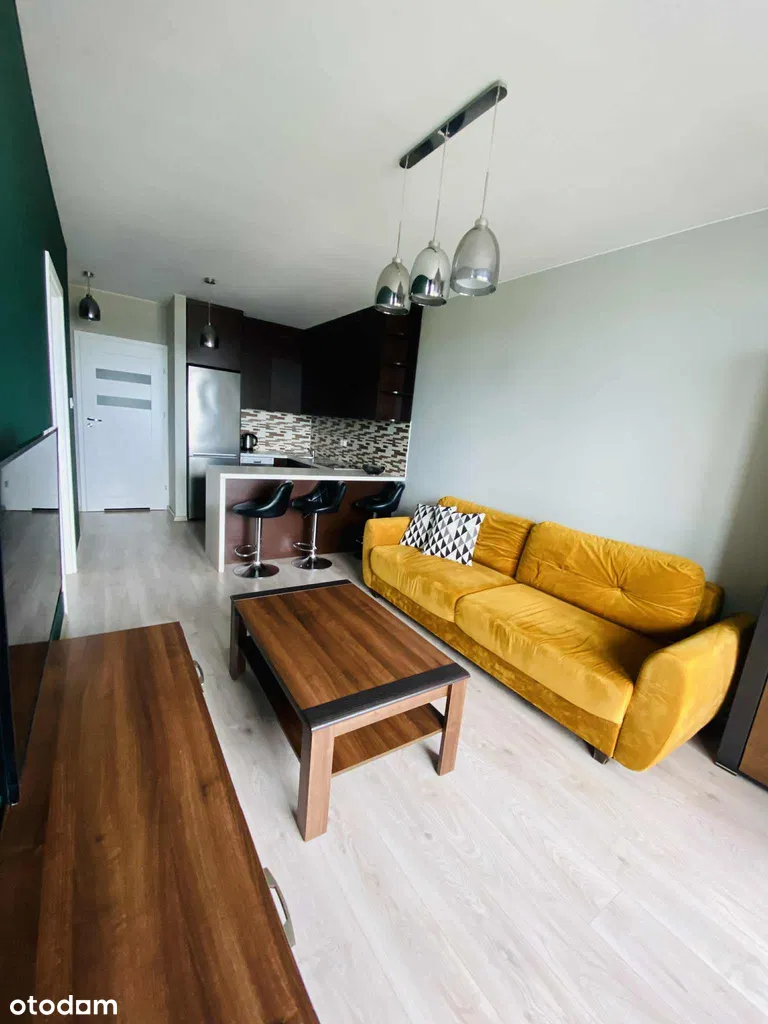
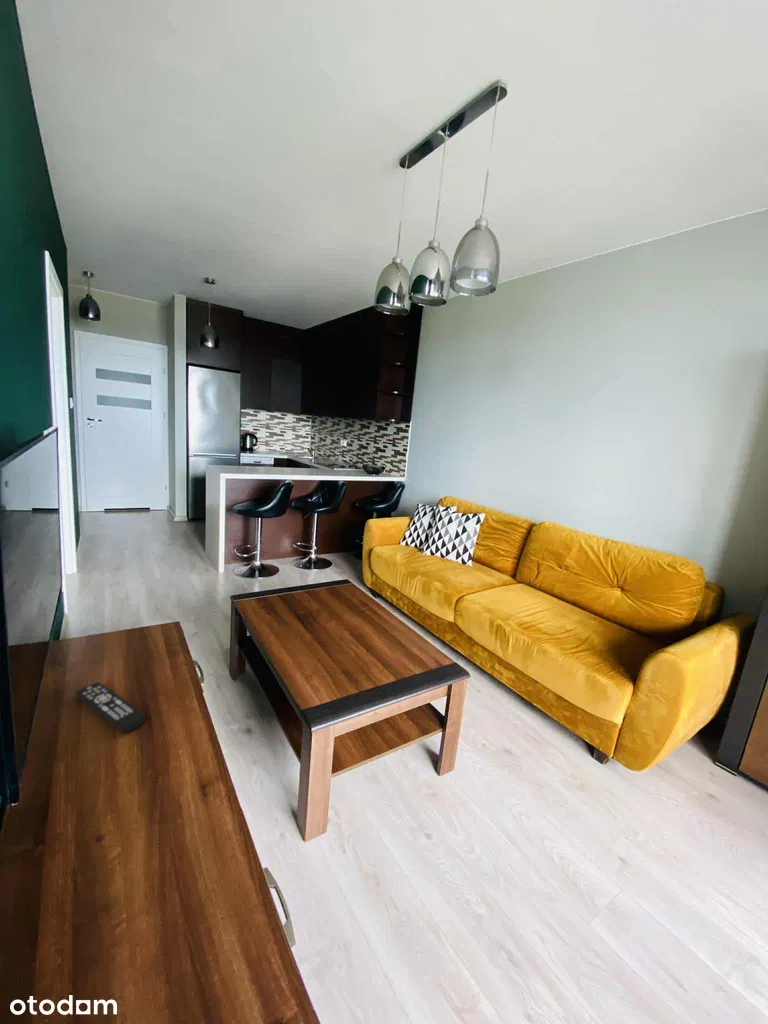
+ remote control [74,681,146,734]
